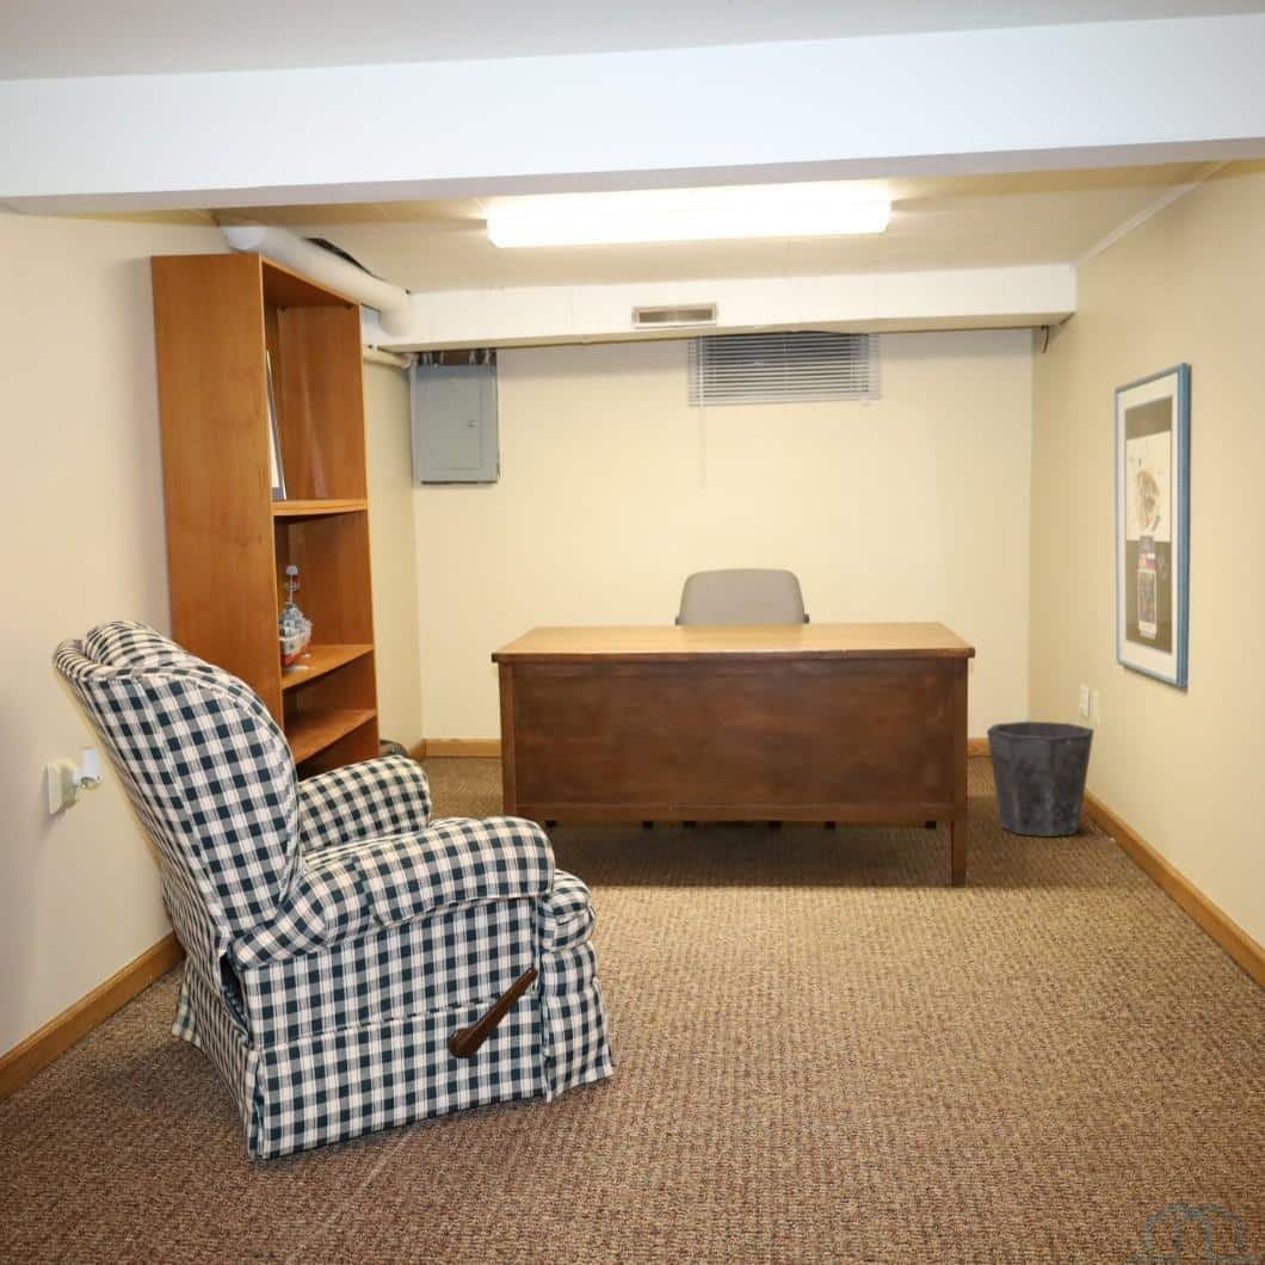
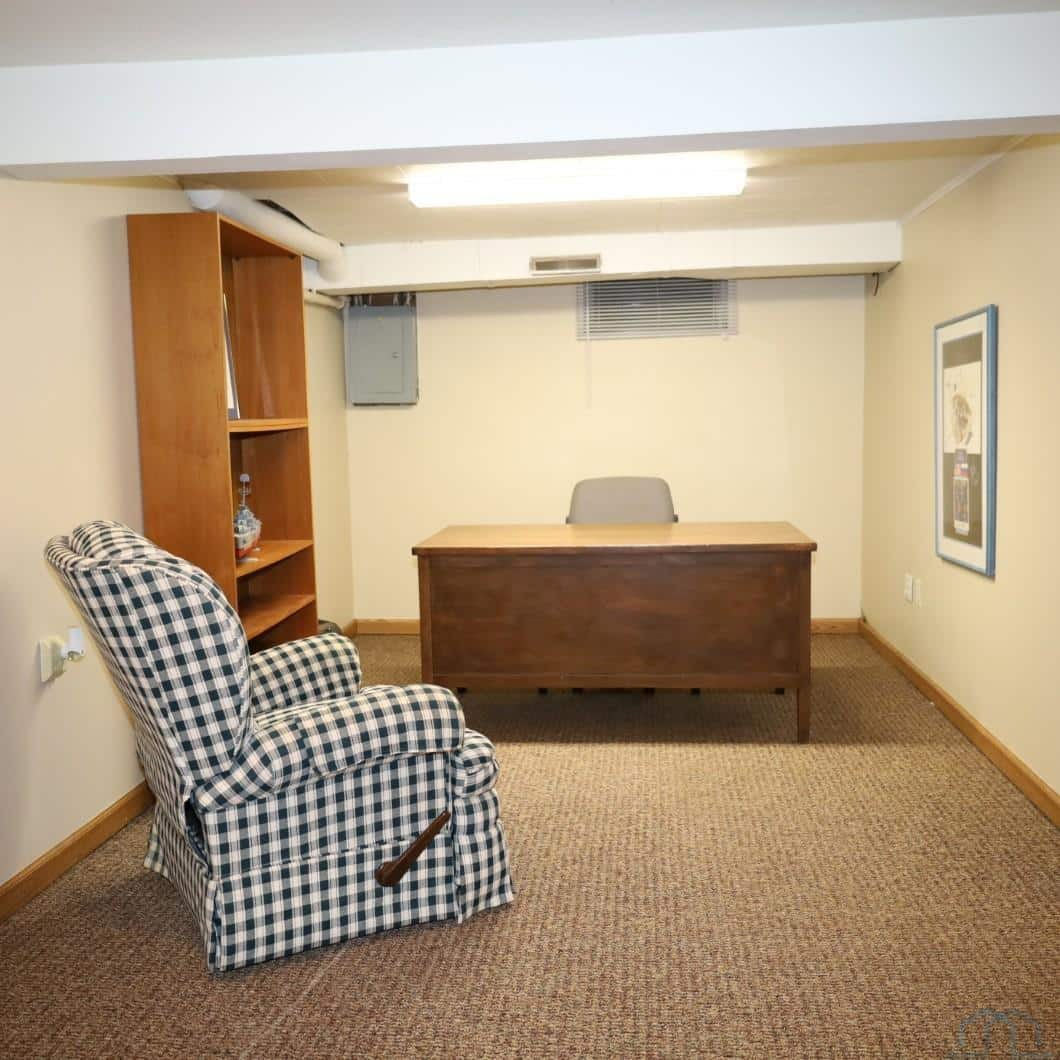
- waste bin [986,720,1096,838]
